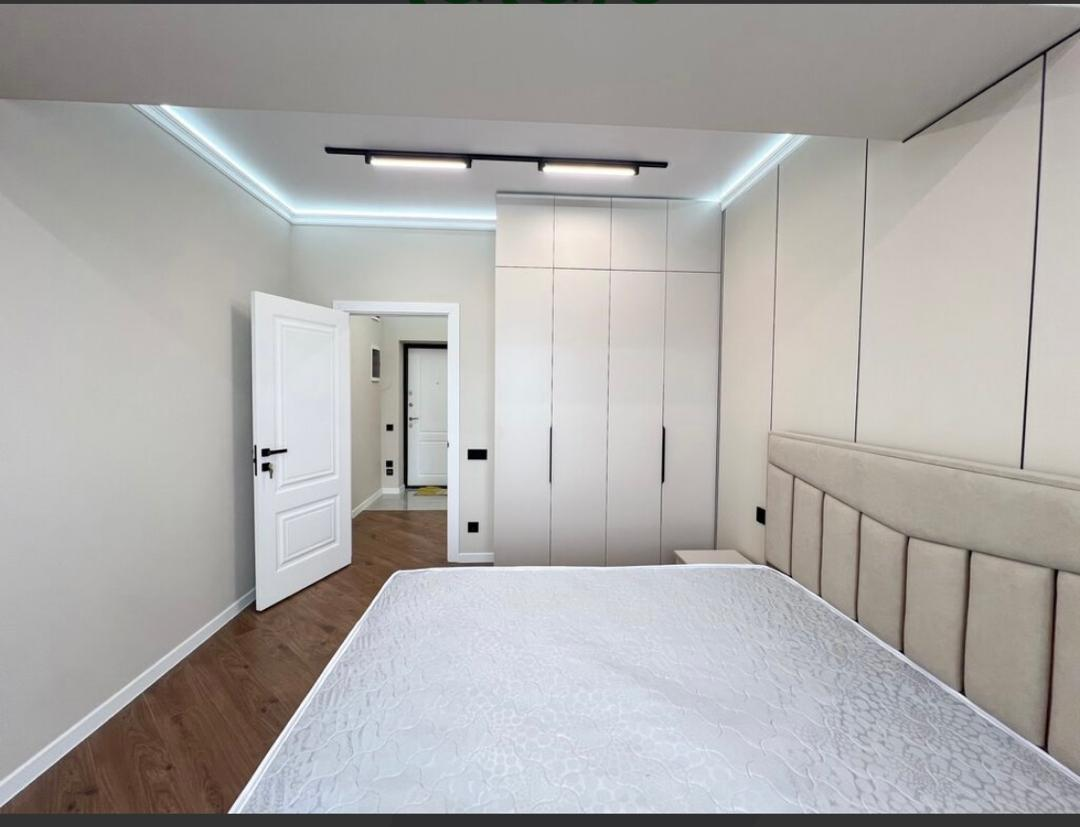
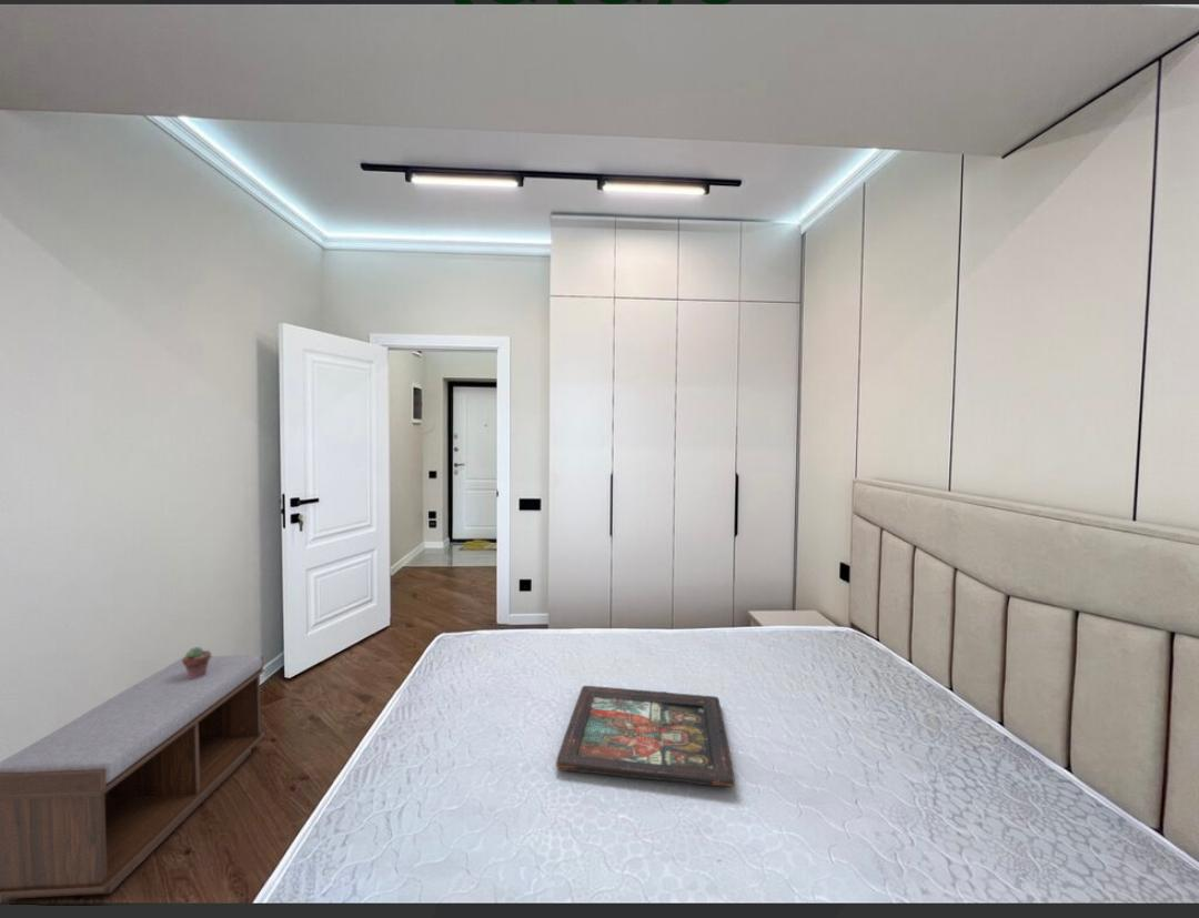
+ potted succulent [181,646,212,678]
+ bench [0,654,265,900]
+ decorative tray [555,685,736,788]
